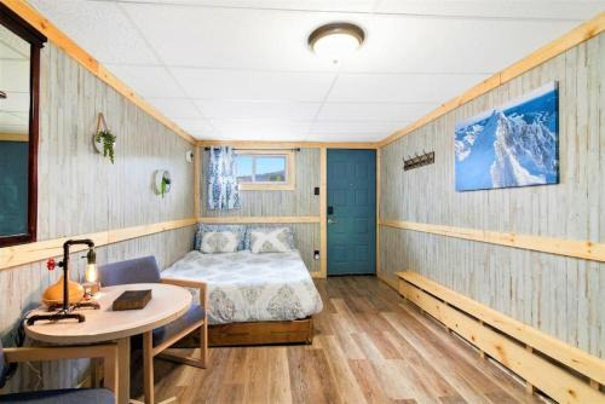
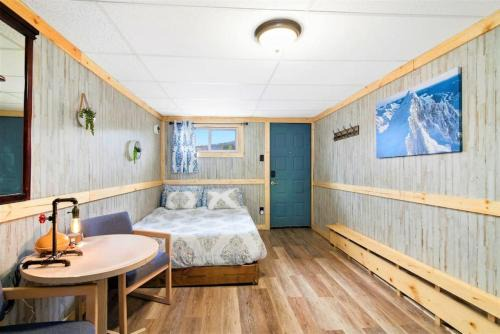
- book [111,288,154,312]
